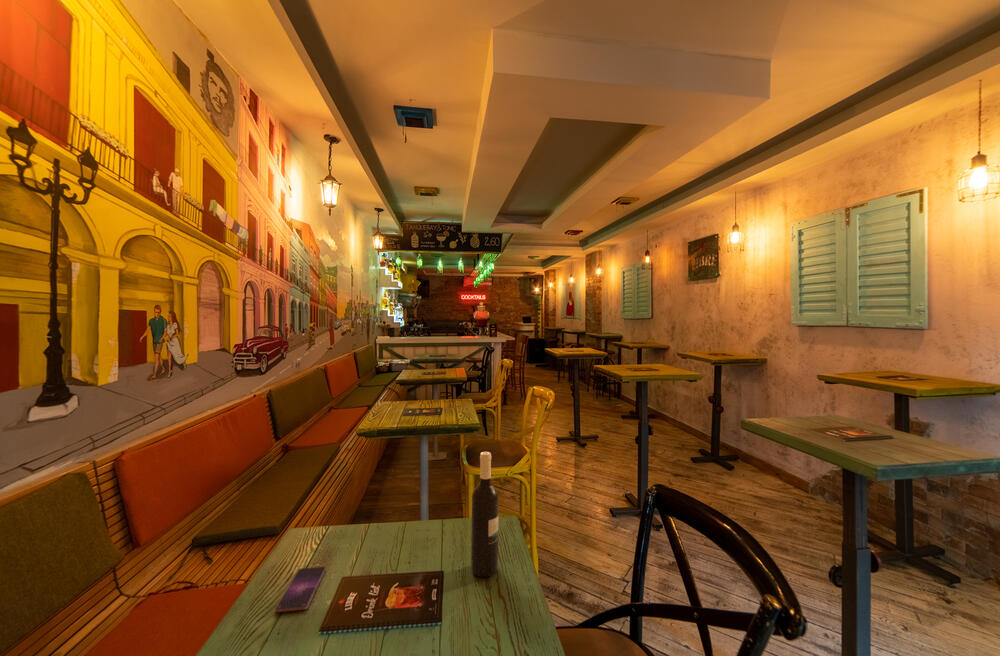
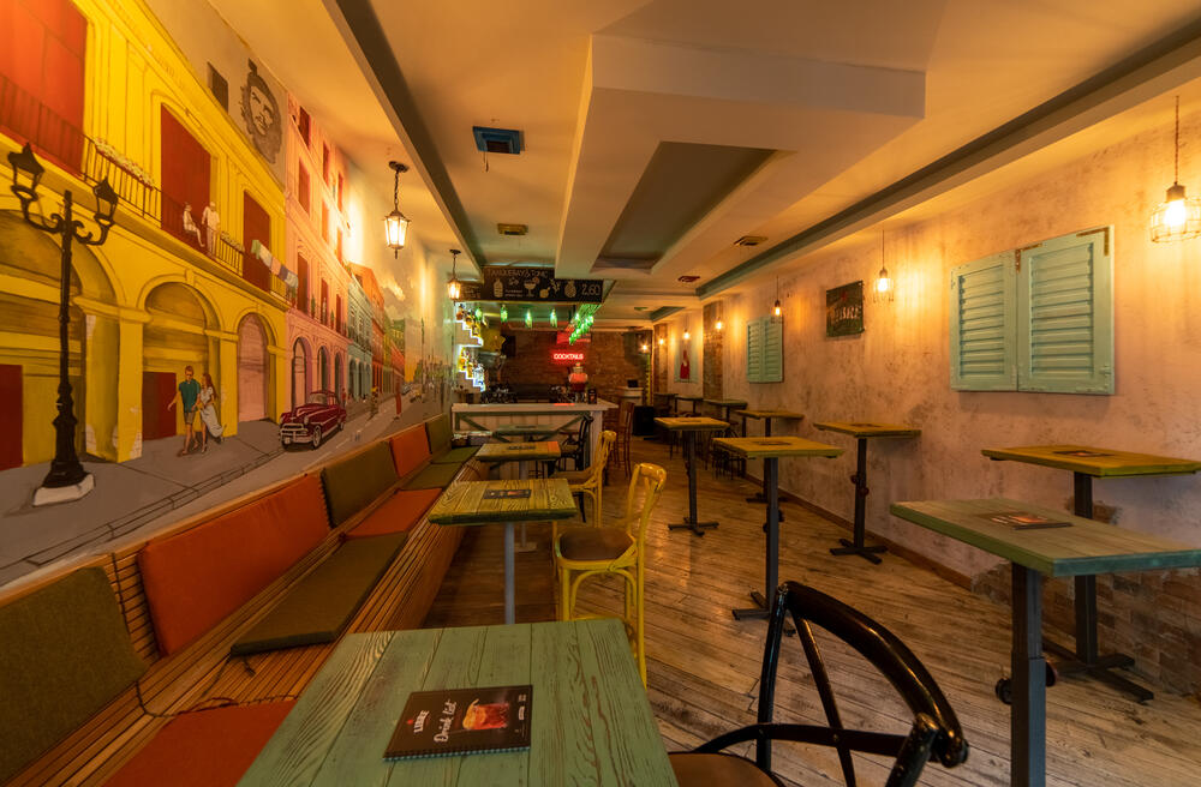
- smartphone [274,566,327,613]
- wine bottle [470,451,500,578]
